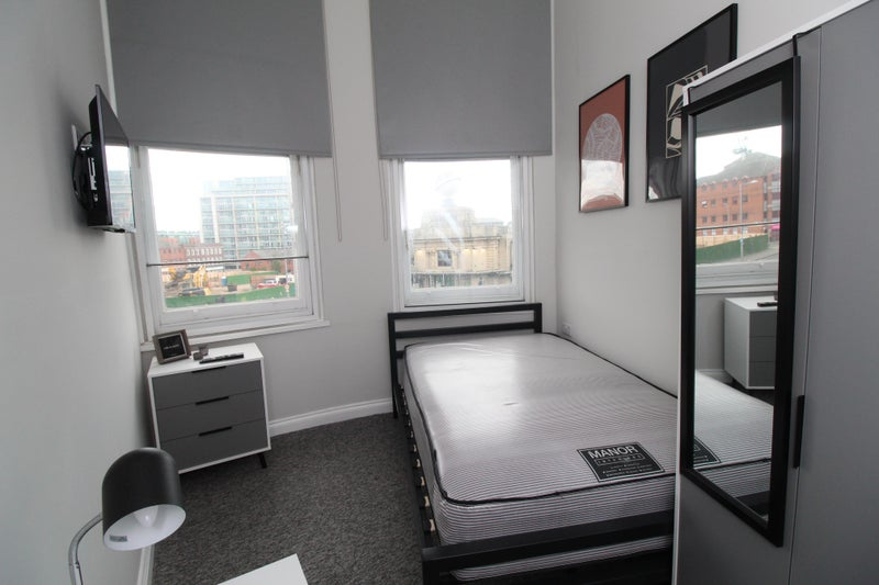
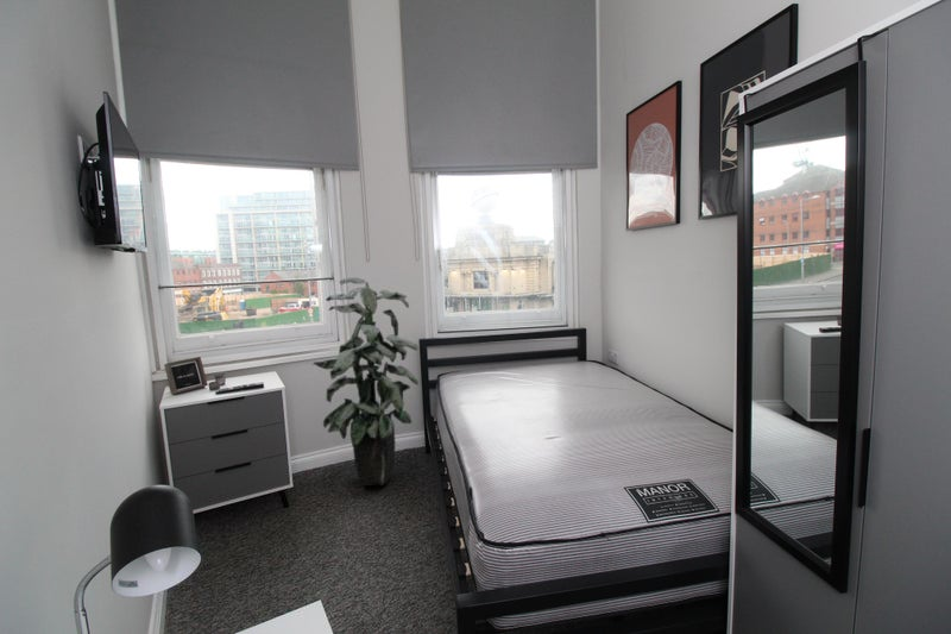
+ indoor plant [311,277,420,487]
